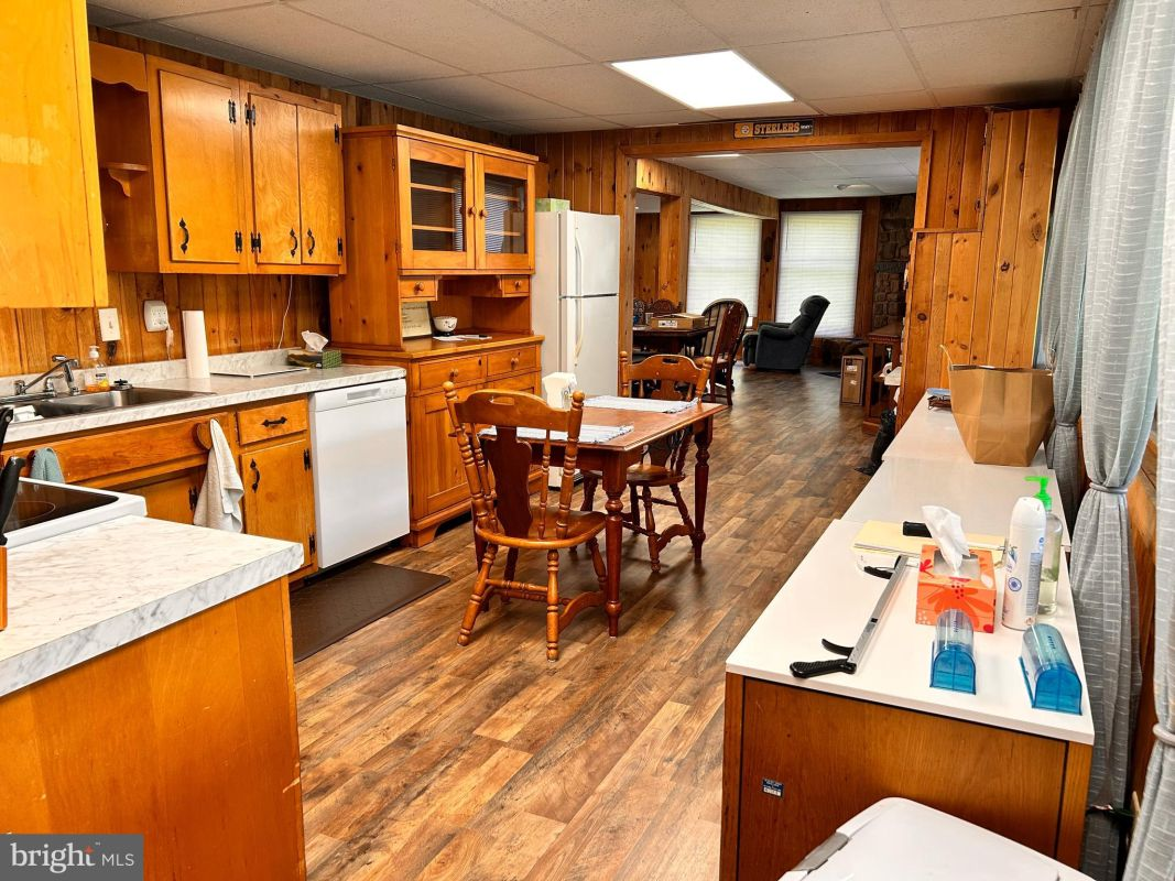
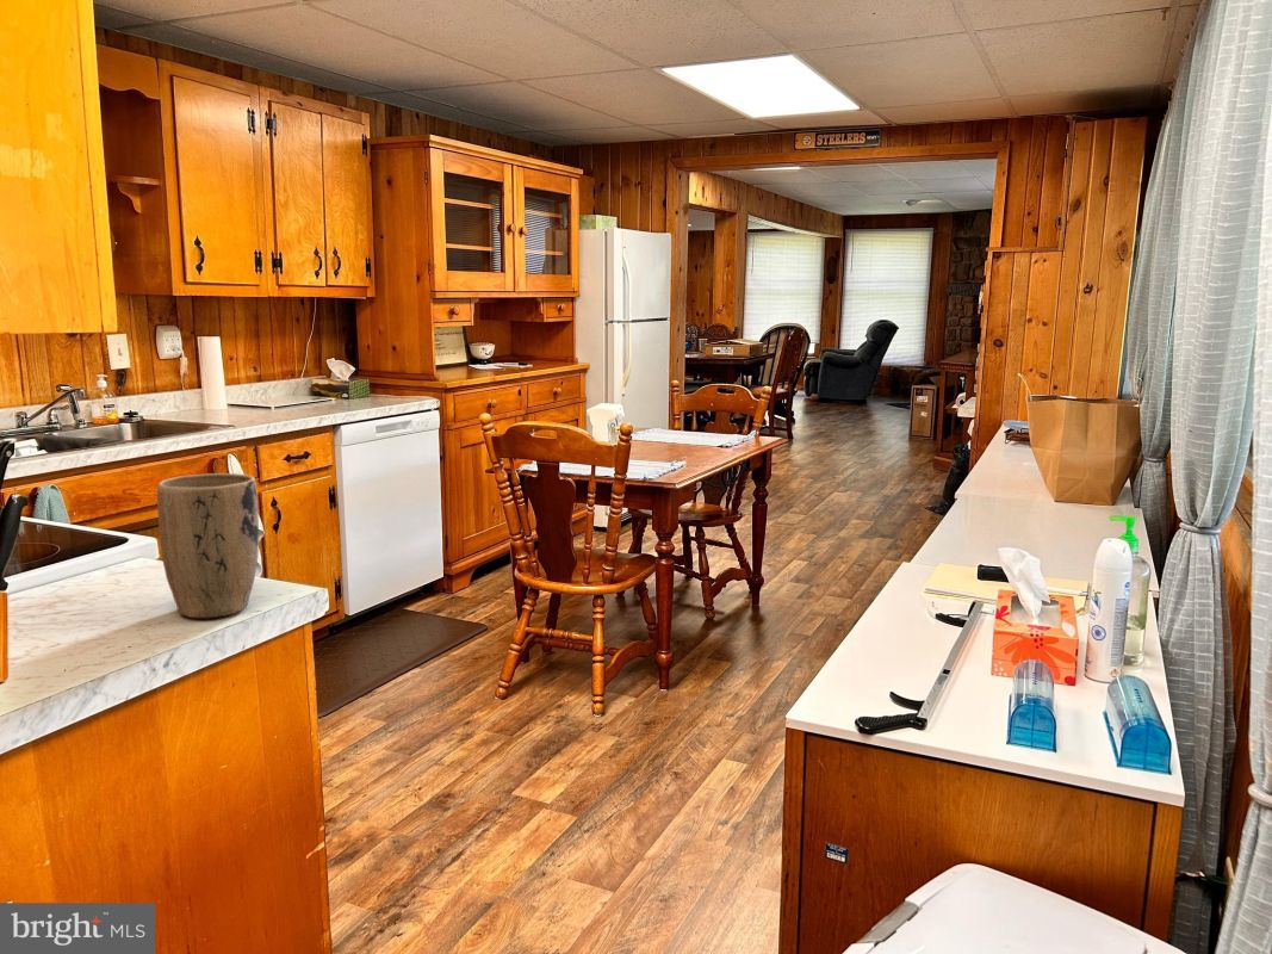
+ plant pot [156,472,260,619]
